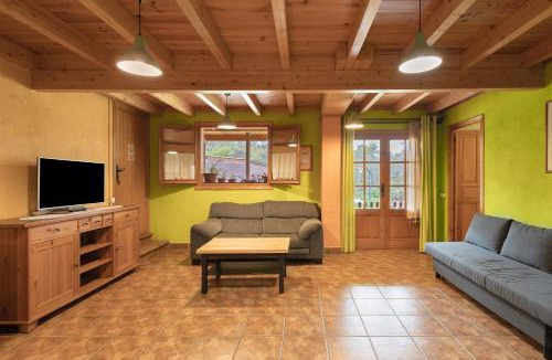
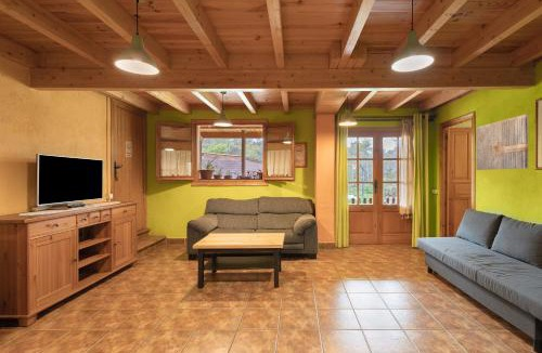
+ wall art [475,113,529,171]
